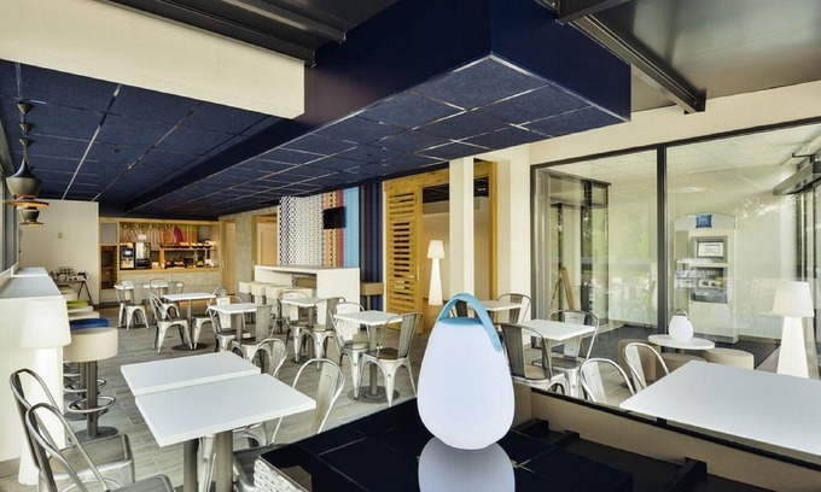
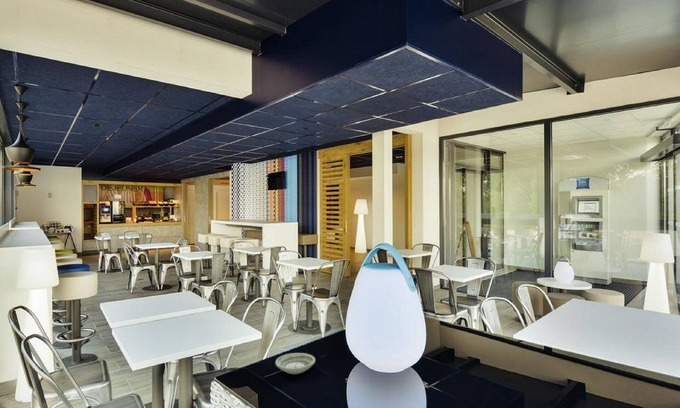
+ saucer [274,352,316,375]
